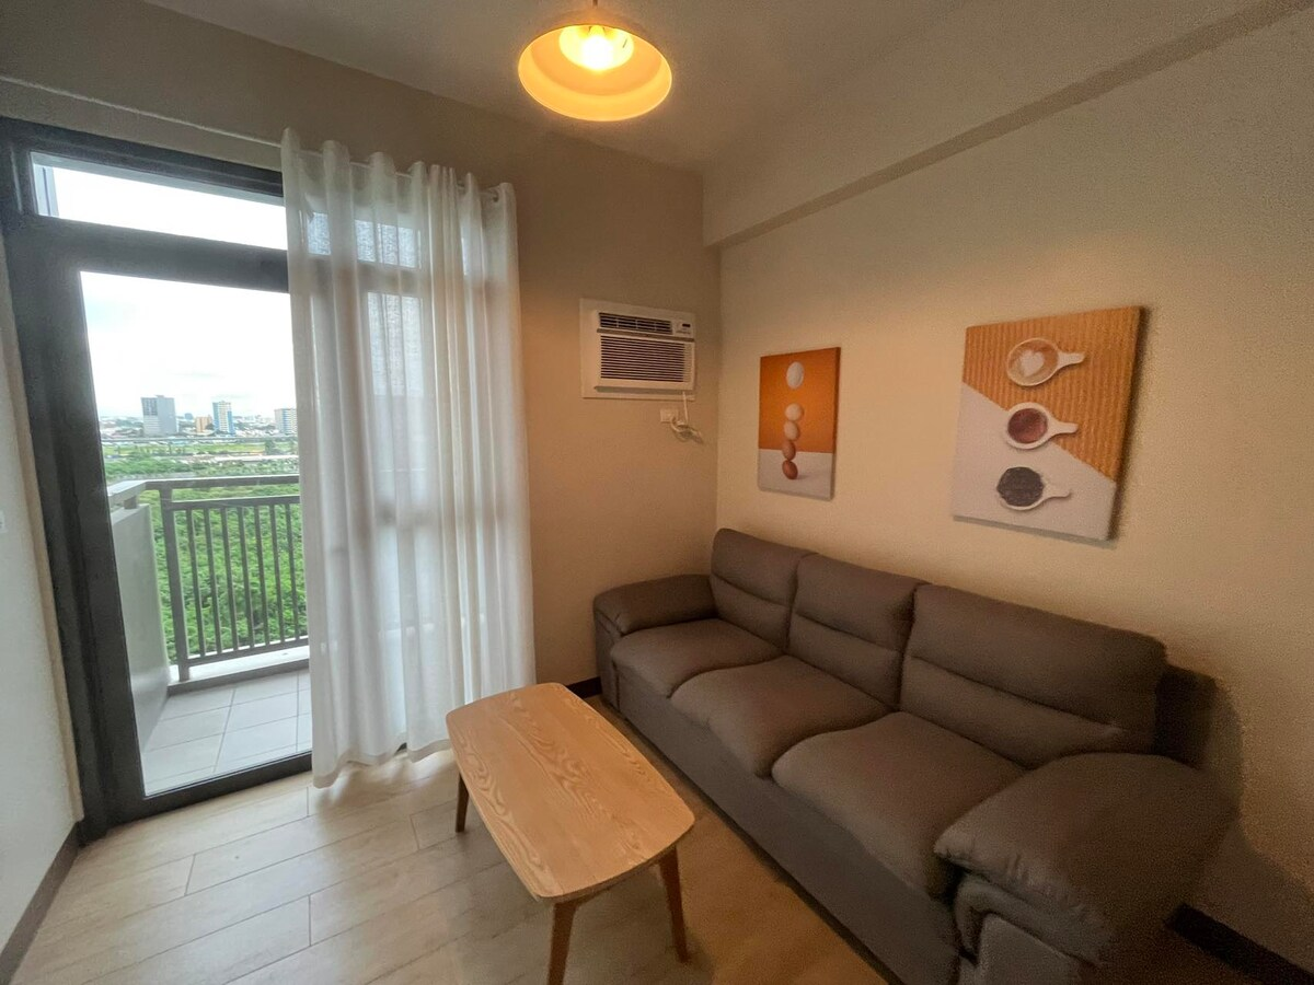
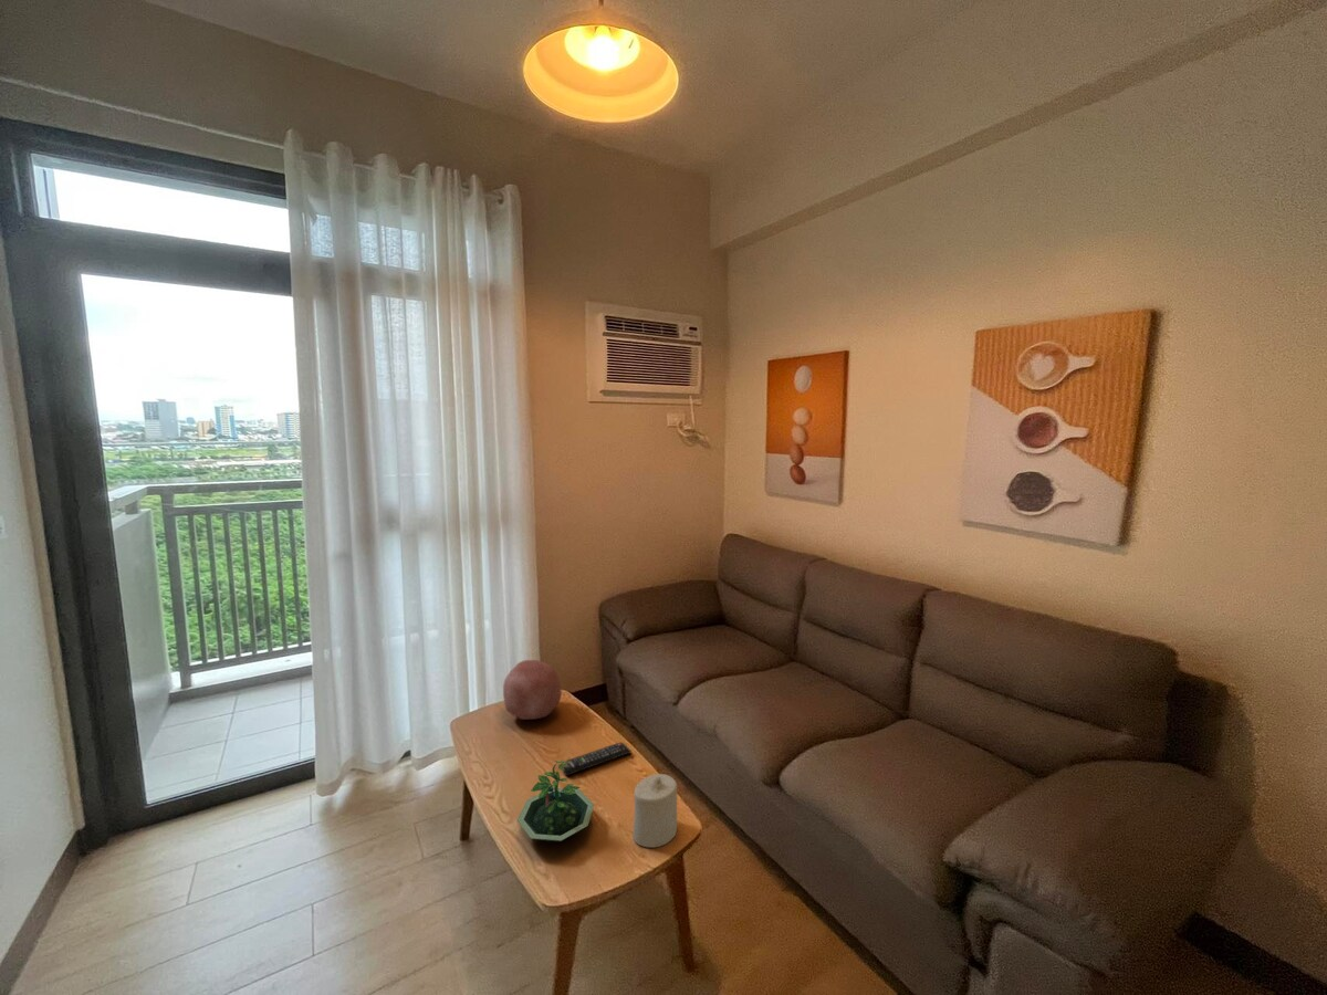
+ remote control [562,741,633,777]
+ decorative ball [502,659,563,721]
+ candle [633,773,678,848]
+ terrarium [516,760,595,844]
